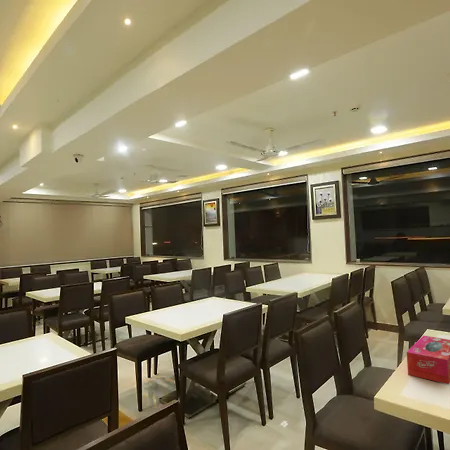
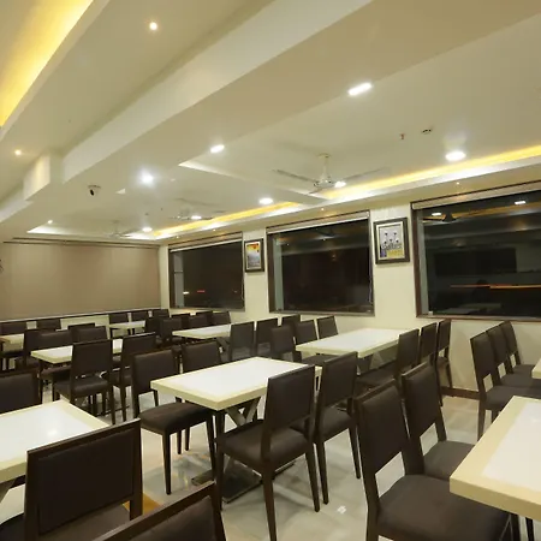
- tissue box [406,335,450,385]
